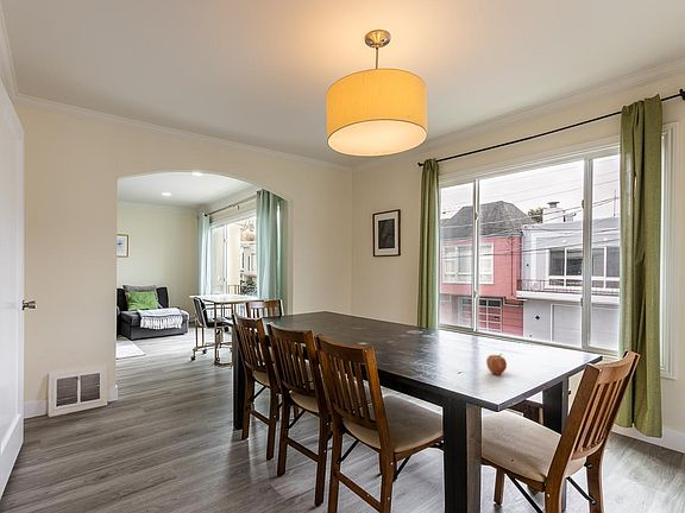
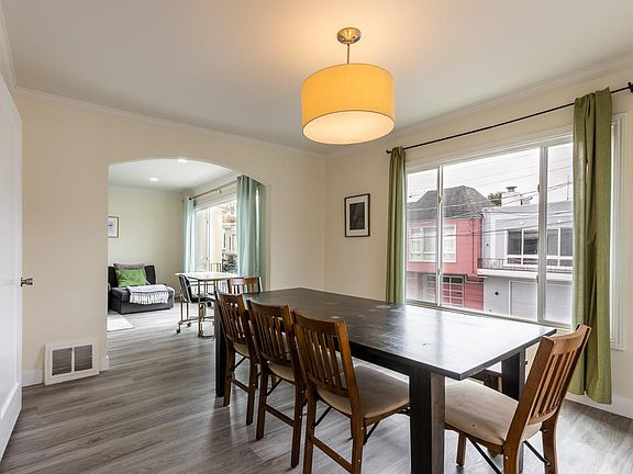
- fruit [485,353,508,375]
